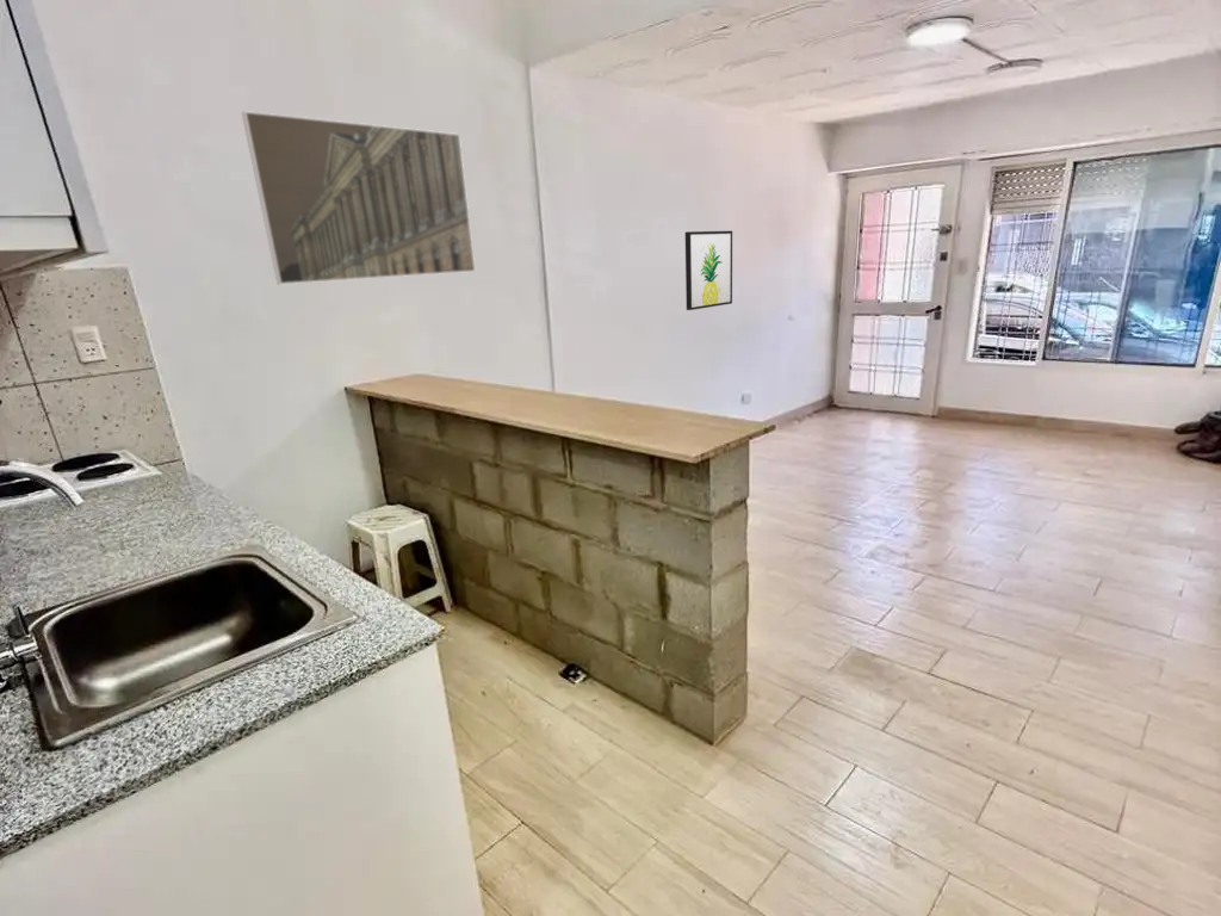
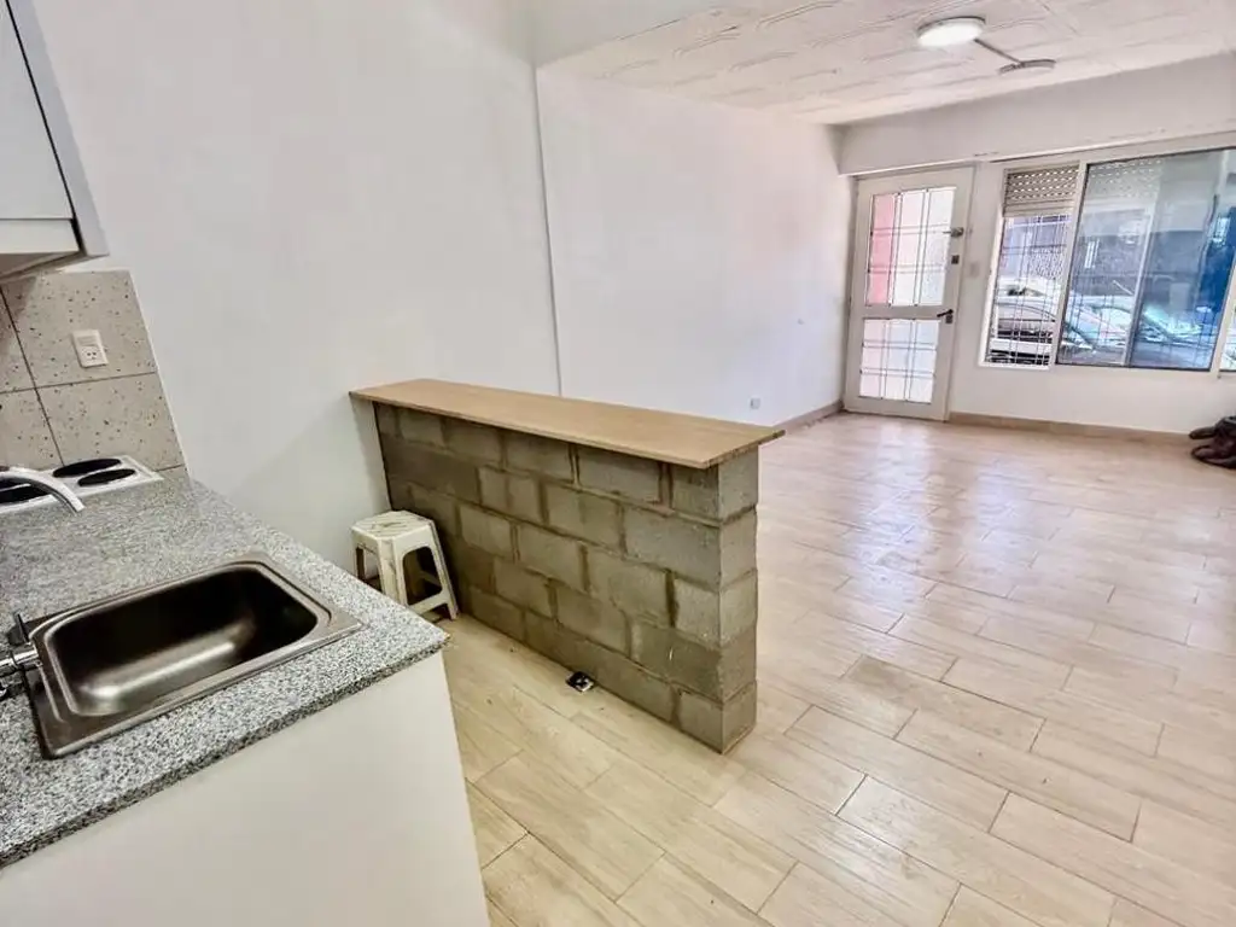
- wall art [684,230,733,311]
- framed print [241,110,476,285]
